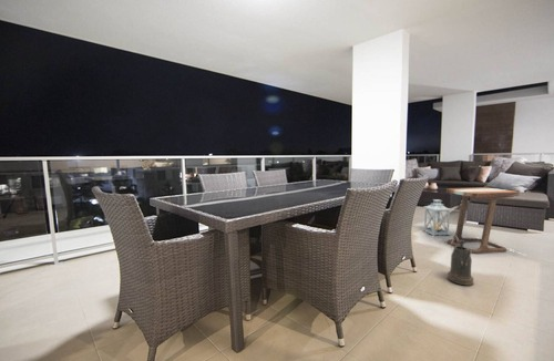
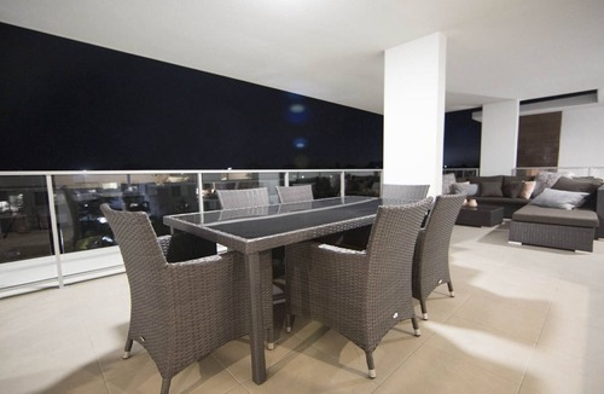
- side table [445,186,523,255]
- lantern [421,198,452,237]
- watering can [447,235,475,287]
